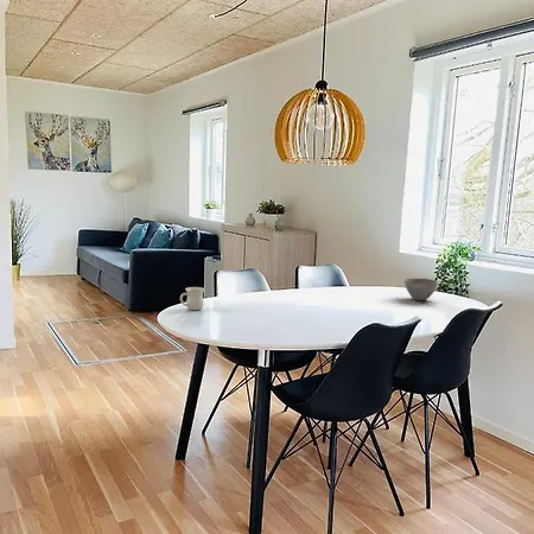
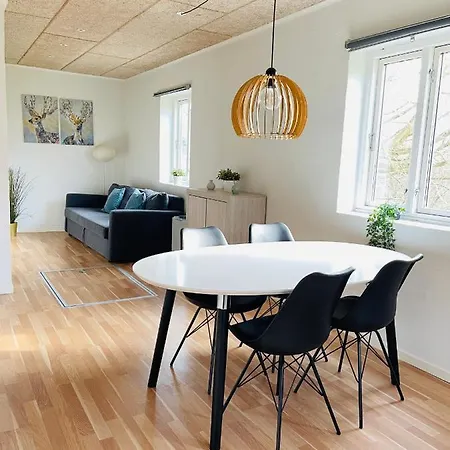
- mug [179,286,205,311]
- bowl [403,278,439,301]
